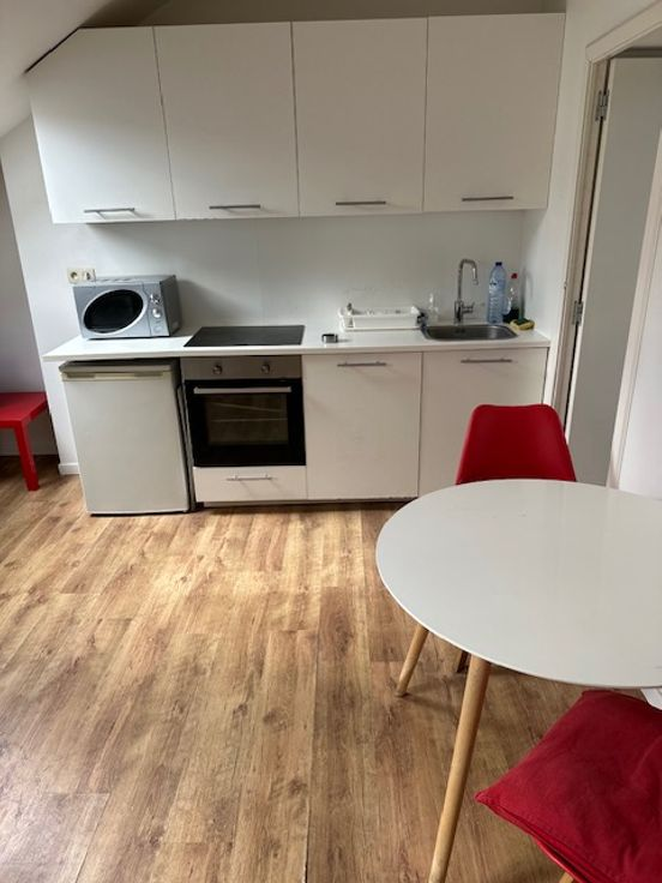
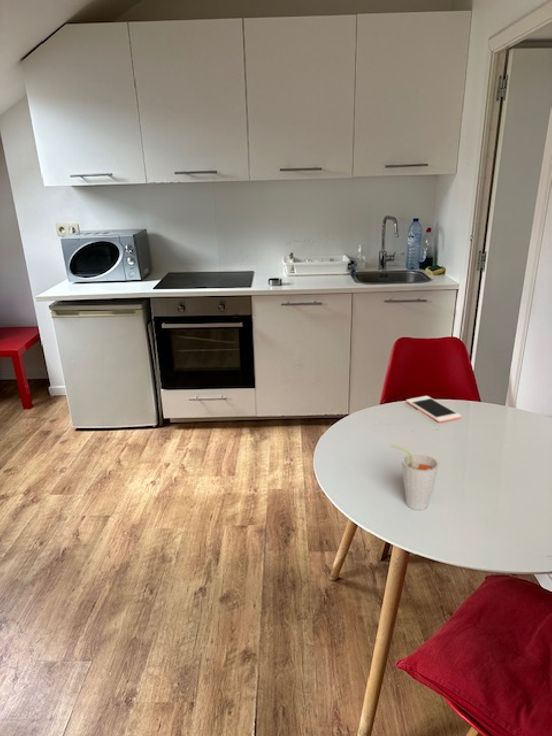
+ cup [390,443,440,511]
+ cell phone [405,395,462,423]
